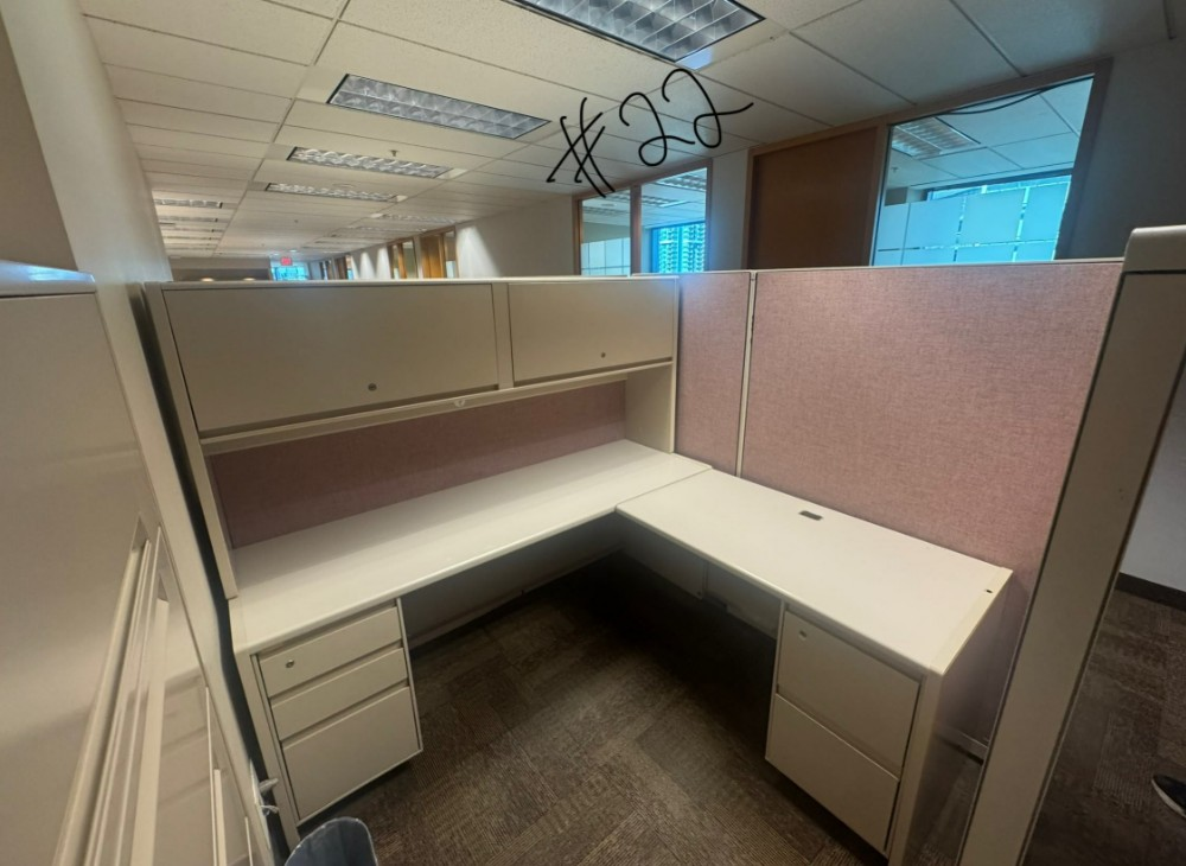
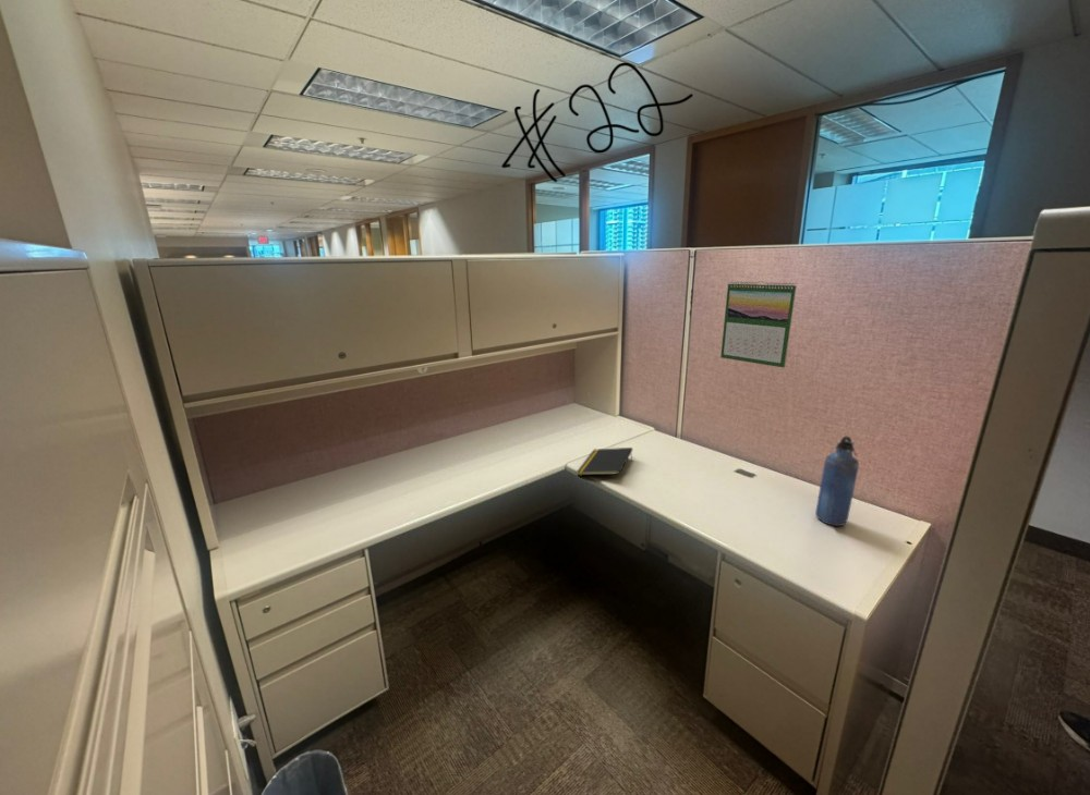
+ water bottle [814,435,860,527]
+ notepad [576,447,633,476]
+ calendar [719,280,798,369]
